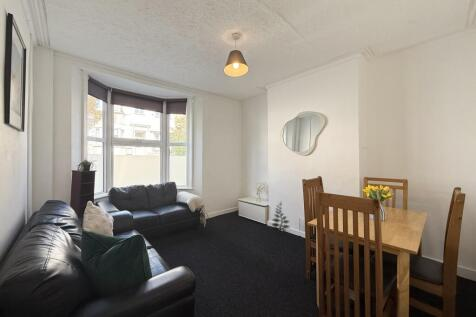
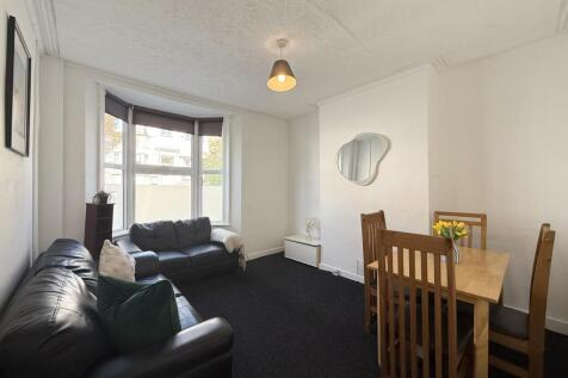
- decorative plant [270,200,291,232]
